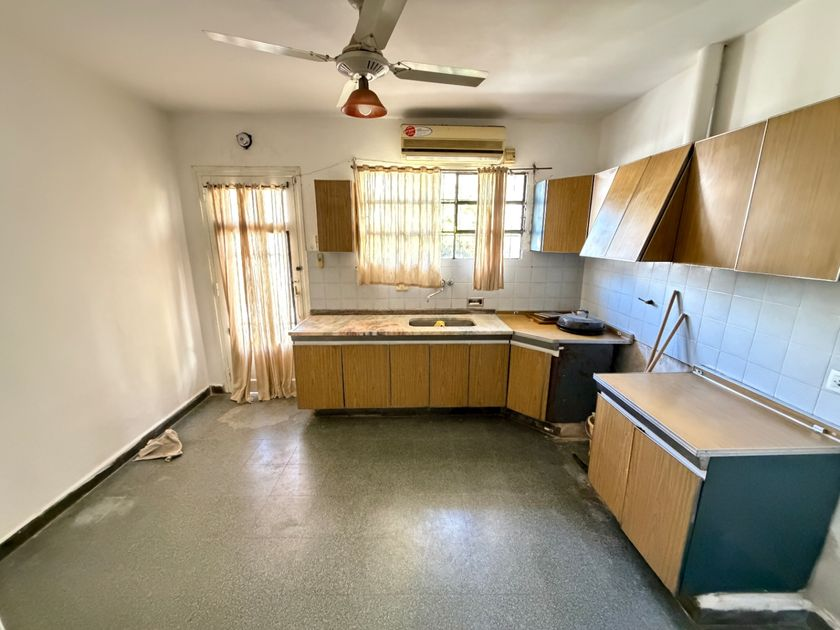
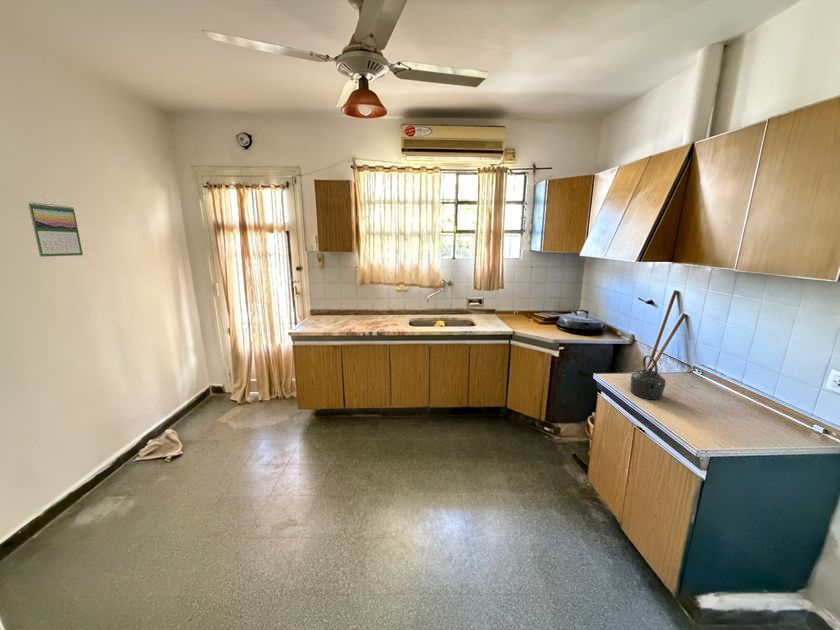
+ calendar [27,201,84,257]
+ kettle [629,355,667,401]
